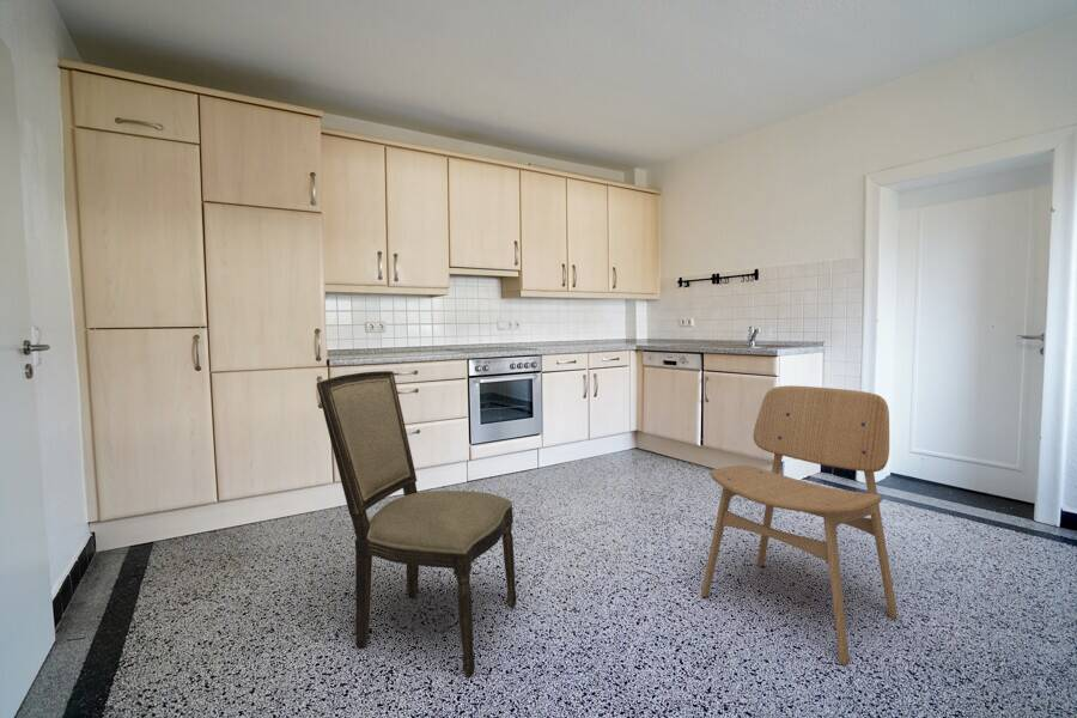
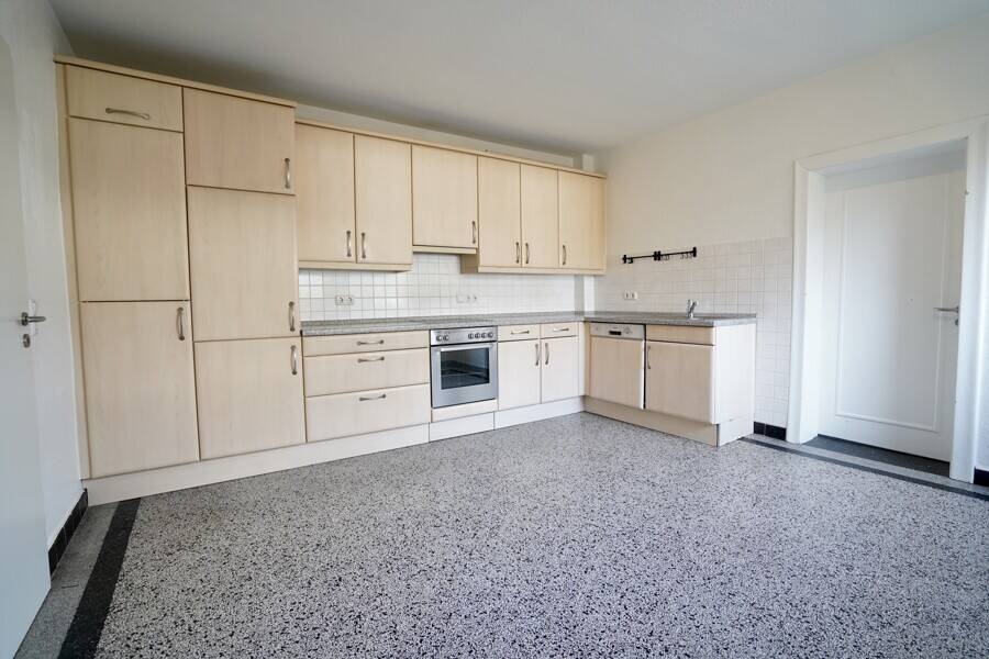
- dining chair [700,385,899,667]
- dining chair [316,370,517,679]
